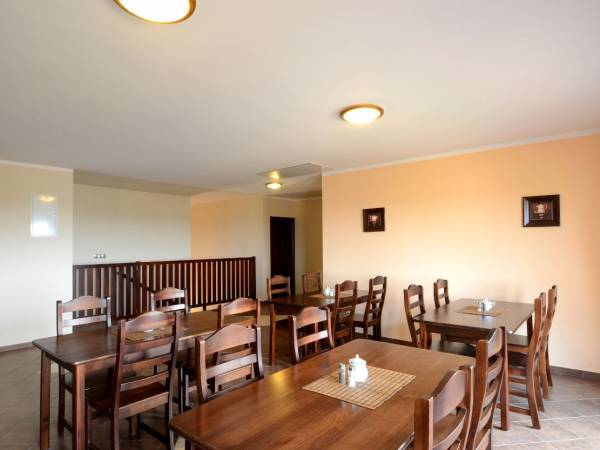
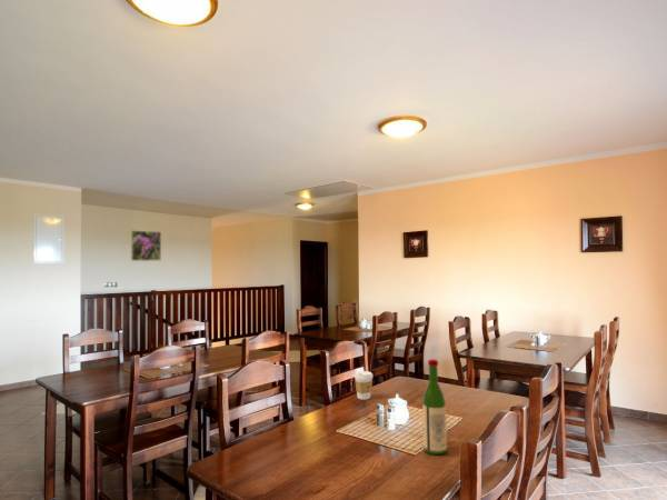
+ coffee cup [354,370,374,401]
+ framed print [130,229,162,262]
+ wine bottle [421,358,448,456]
